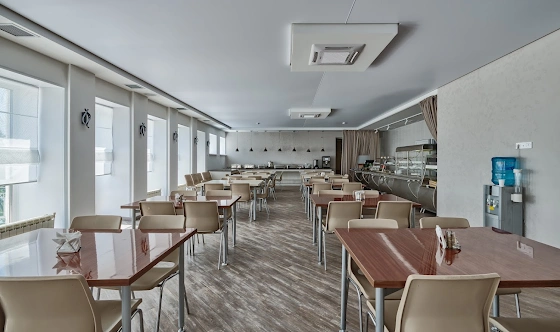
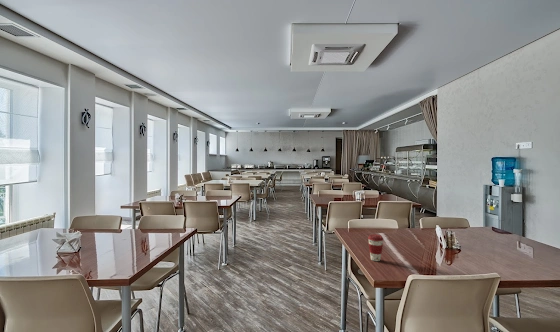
+ coffee cup [367,233,385,262]
